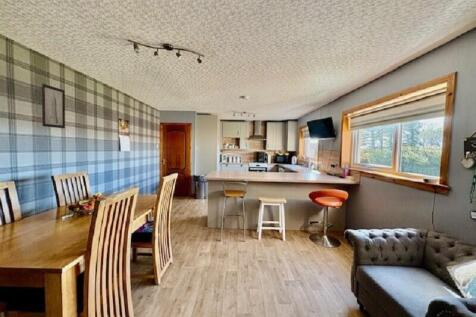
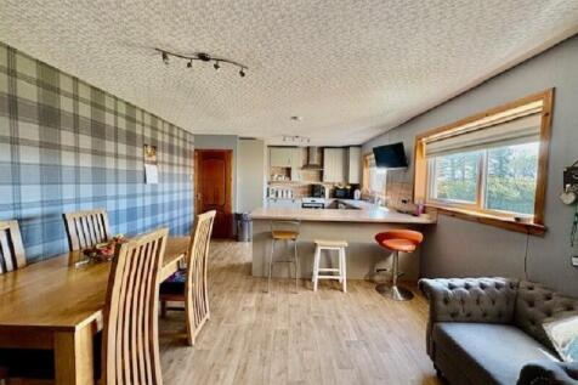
- wall art [41,83,66,129]
